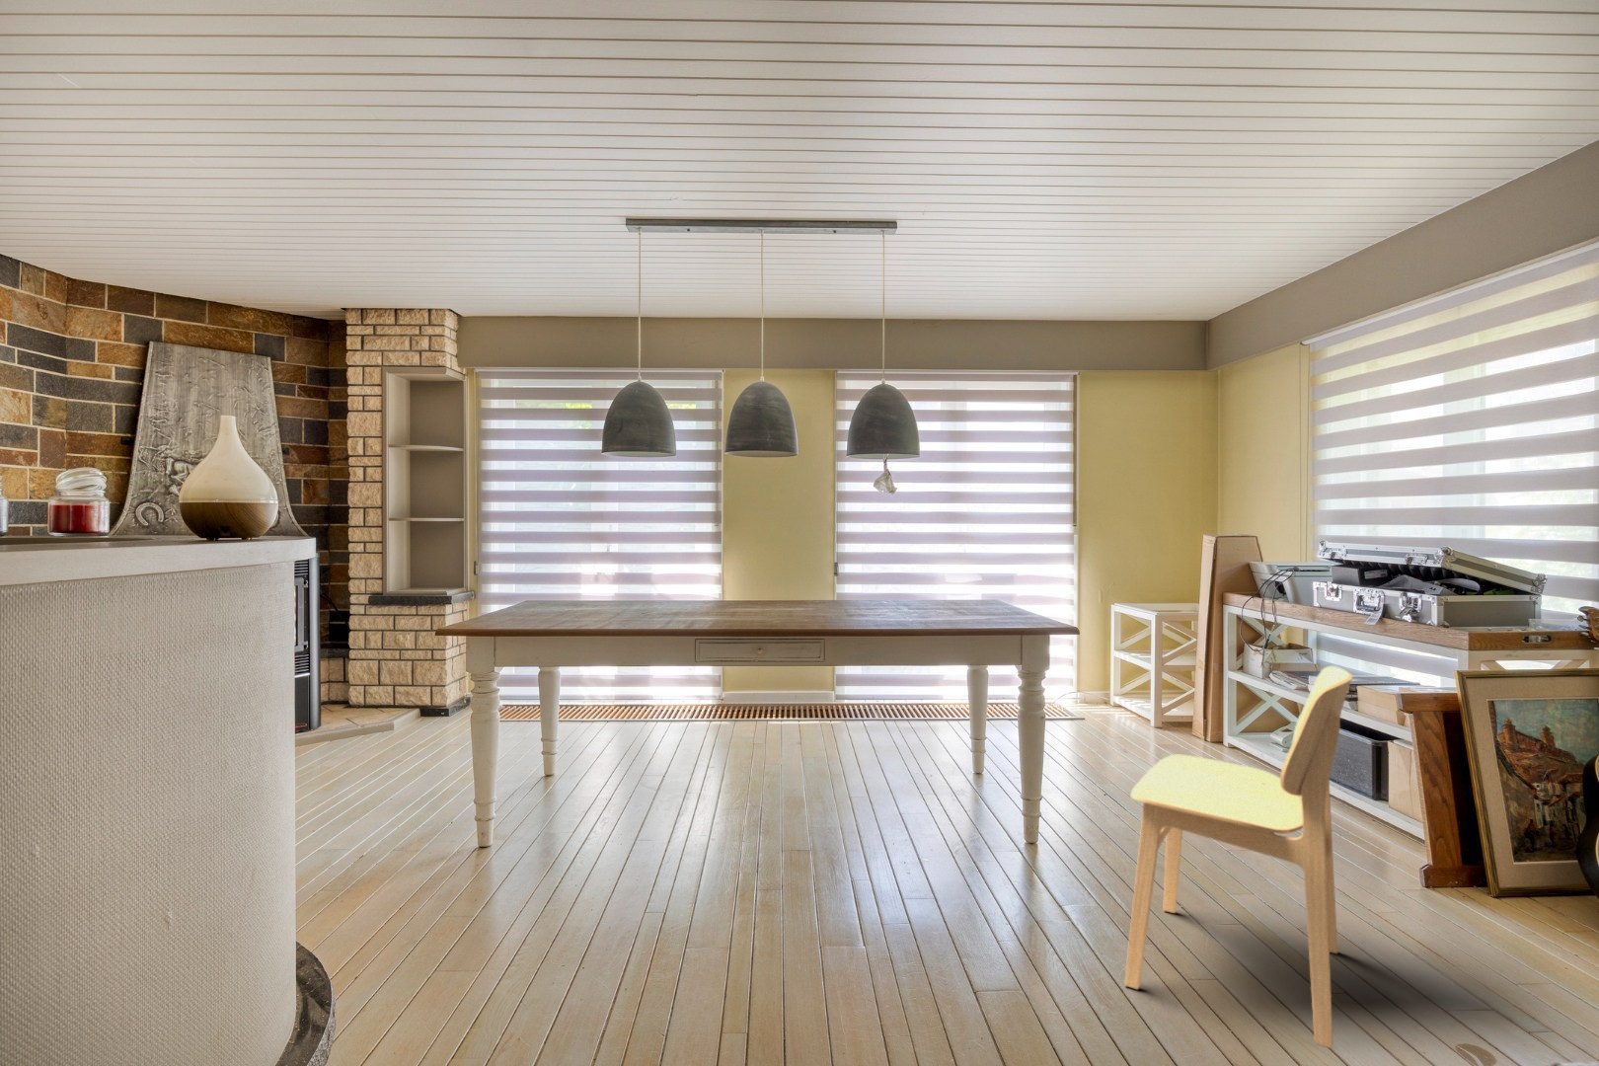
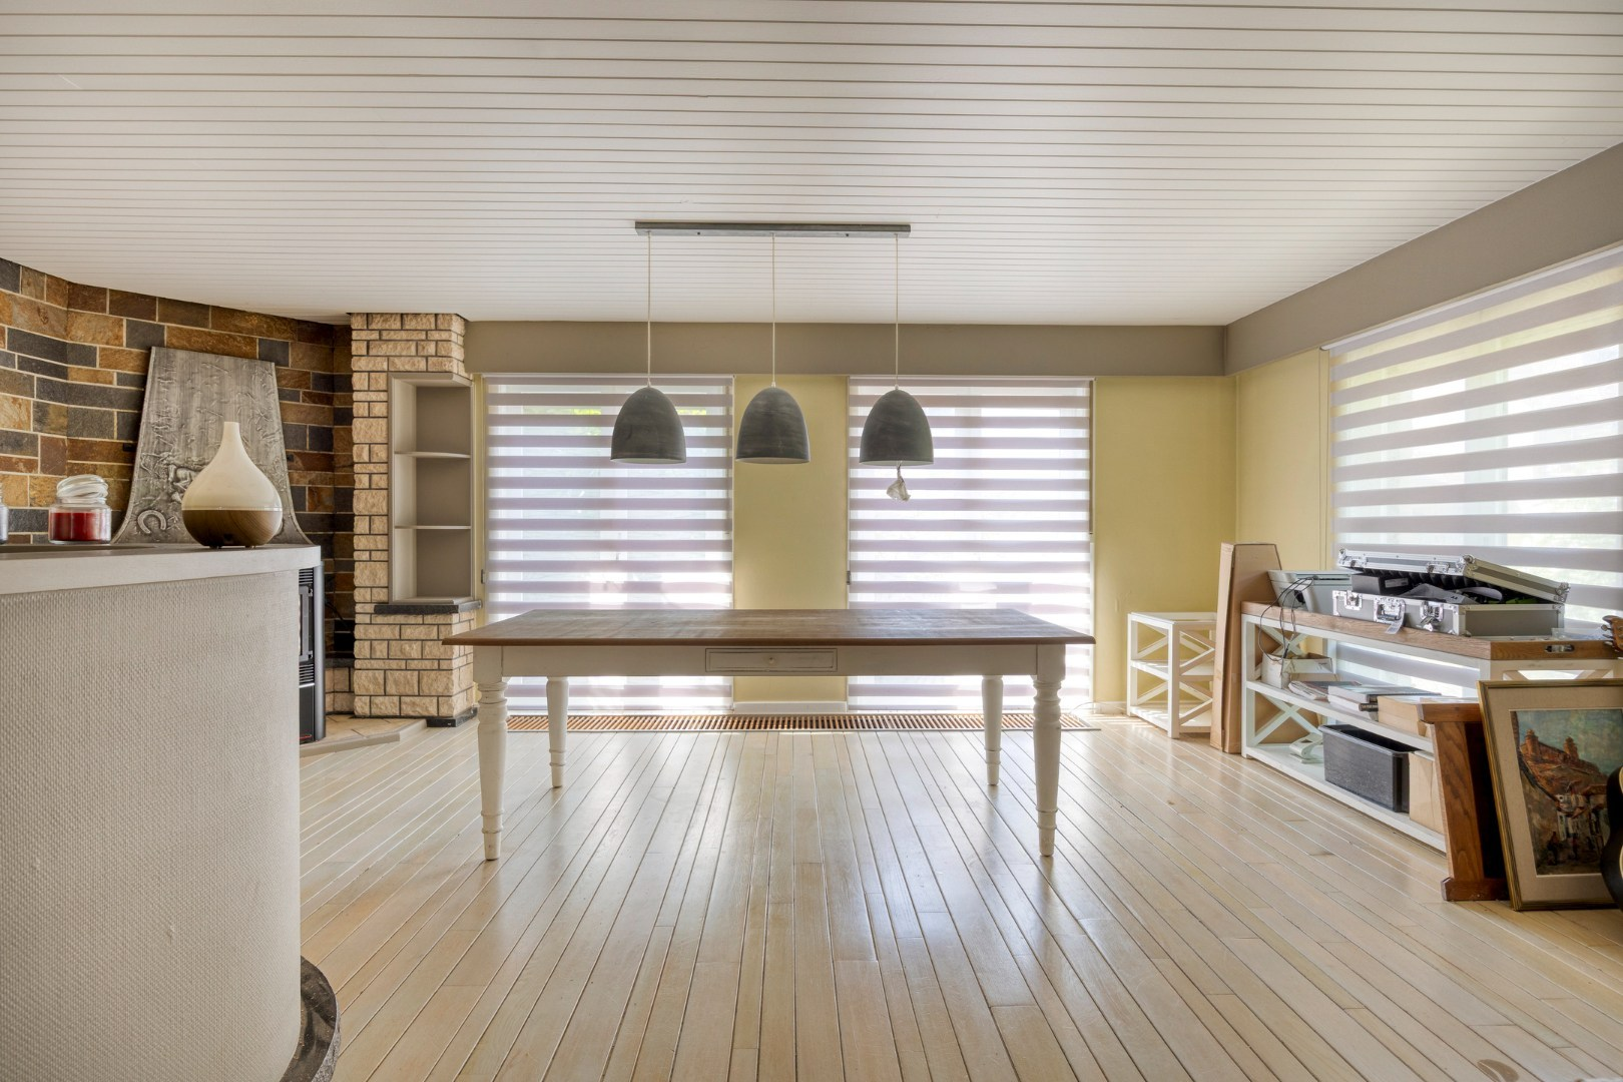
- dining chair [1123,665,1353,1049]
